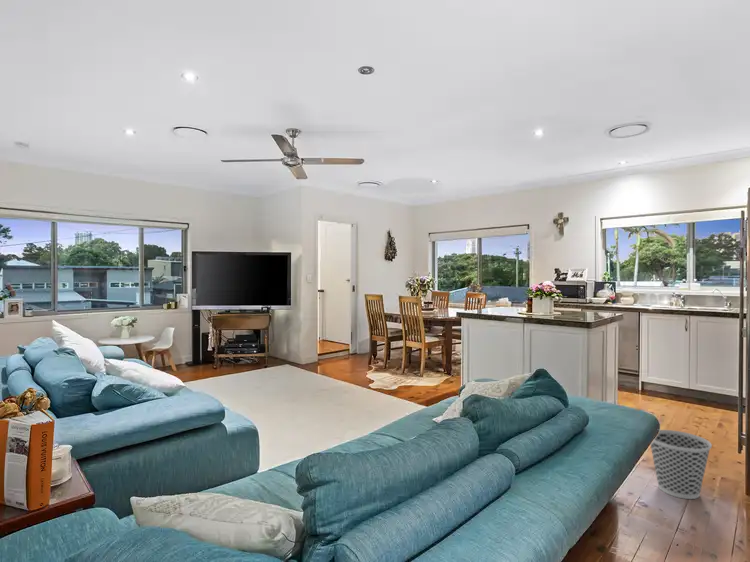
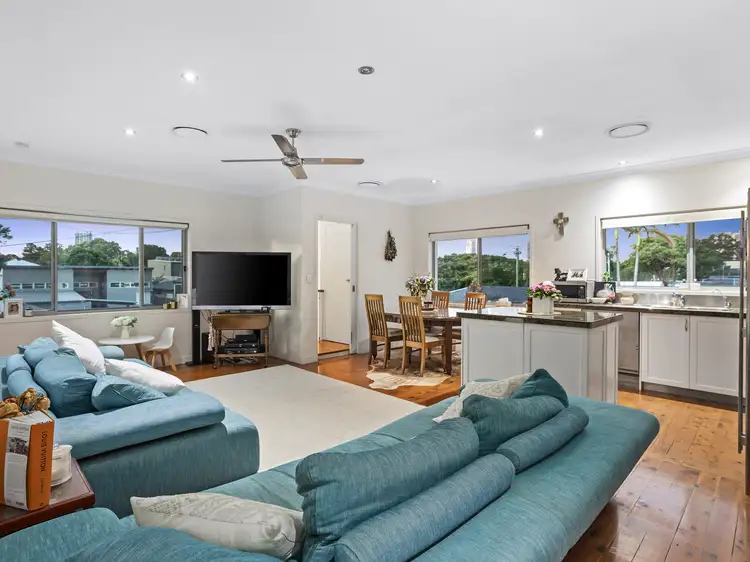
- wastebasket [649,429,713,500]
